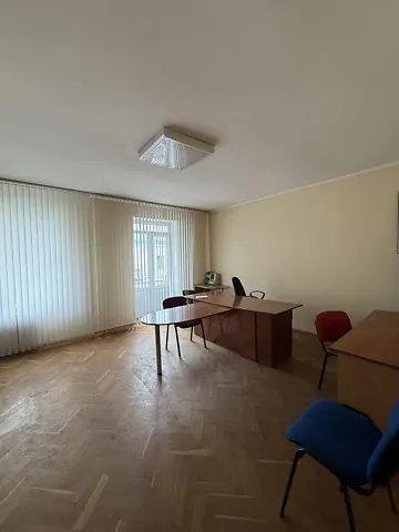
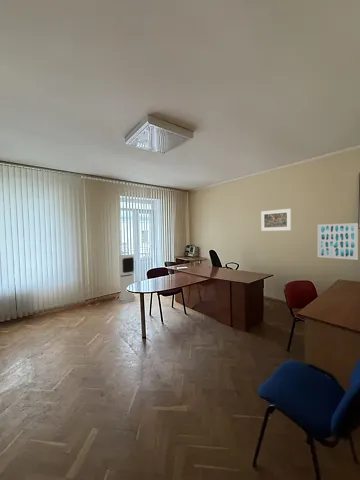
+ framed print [260,208,292,232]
+ wall art [317,222,359,261]
+ air purifier [118,254,136,304]
